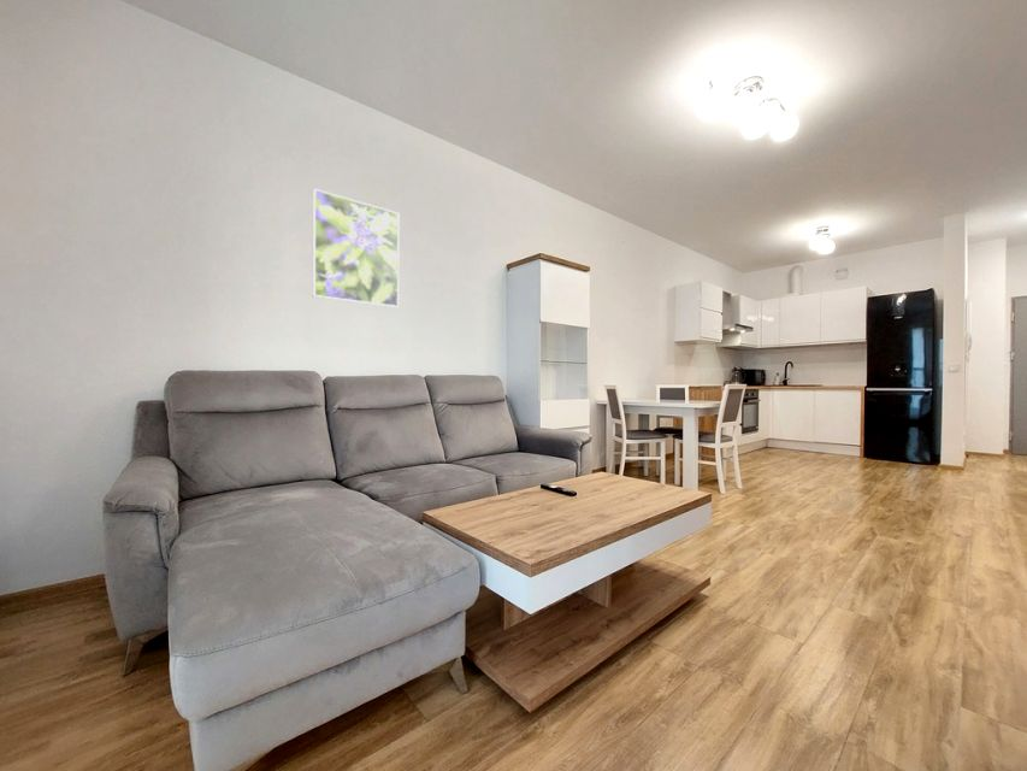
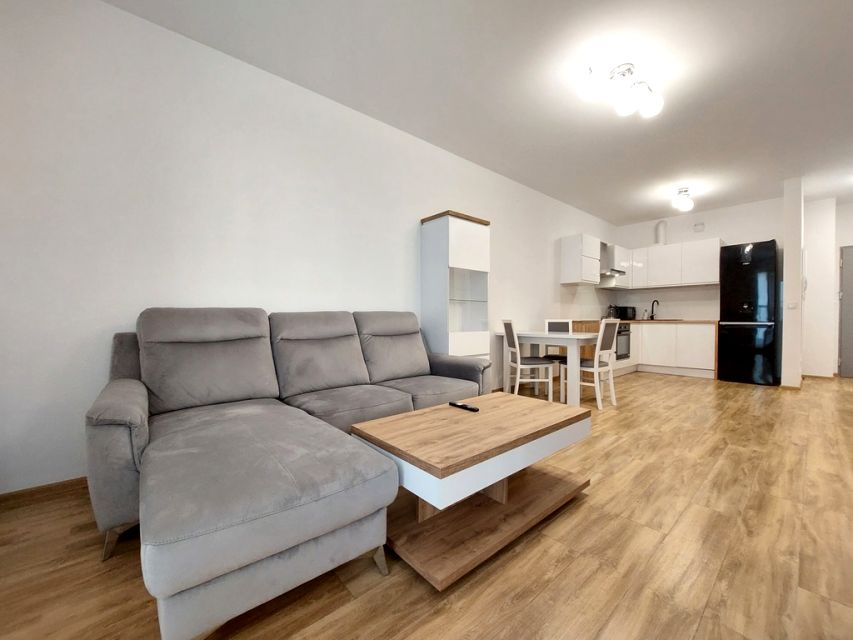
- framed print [312,188,400,308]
